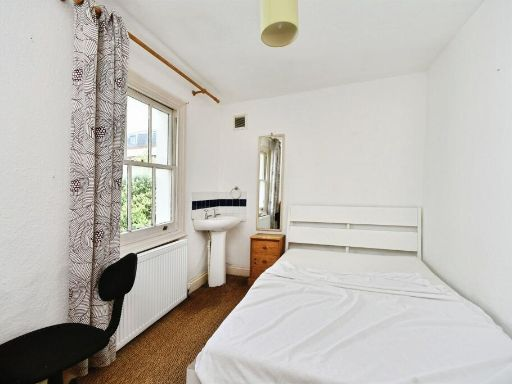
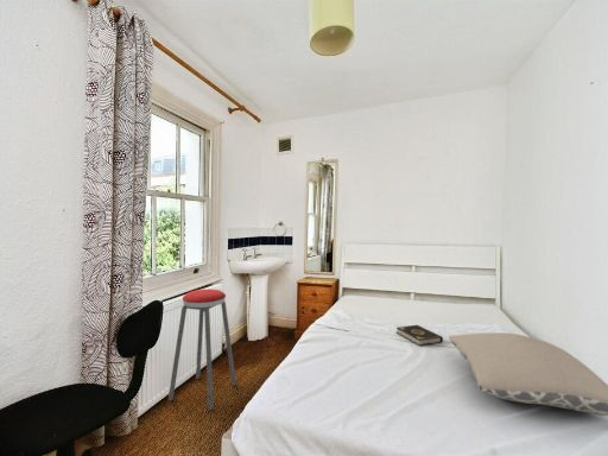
+ book [395,324,444,347]
+ pillow [448,331,608,417]
+ music stool [167,289,238,411]
